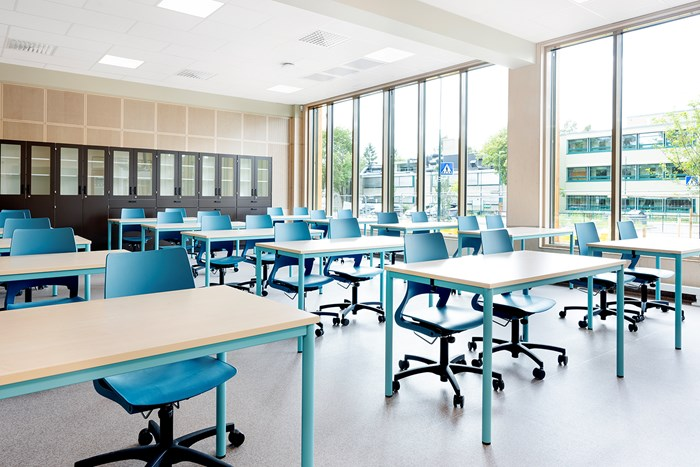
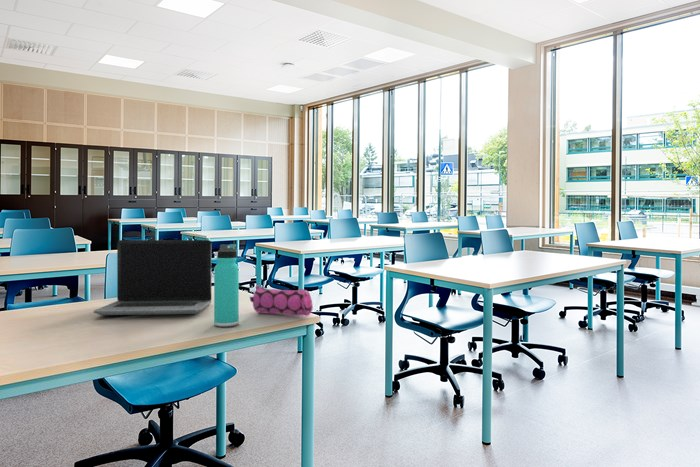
+ laptop computer [92,239,212,316]
+ thermos bottle [213,243,240,328]
+ pencil case [249,284,314,317]
